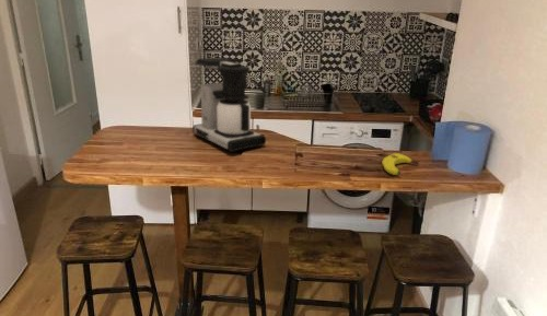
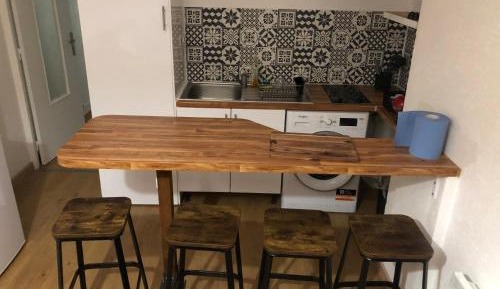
- banana [381,152,420,176]
- coffee maker [191,57,267,153]
